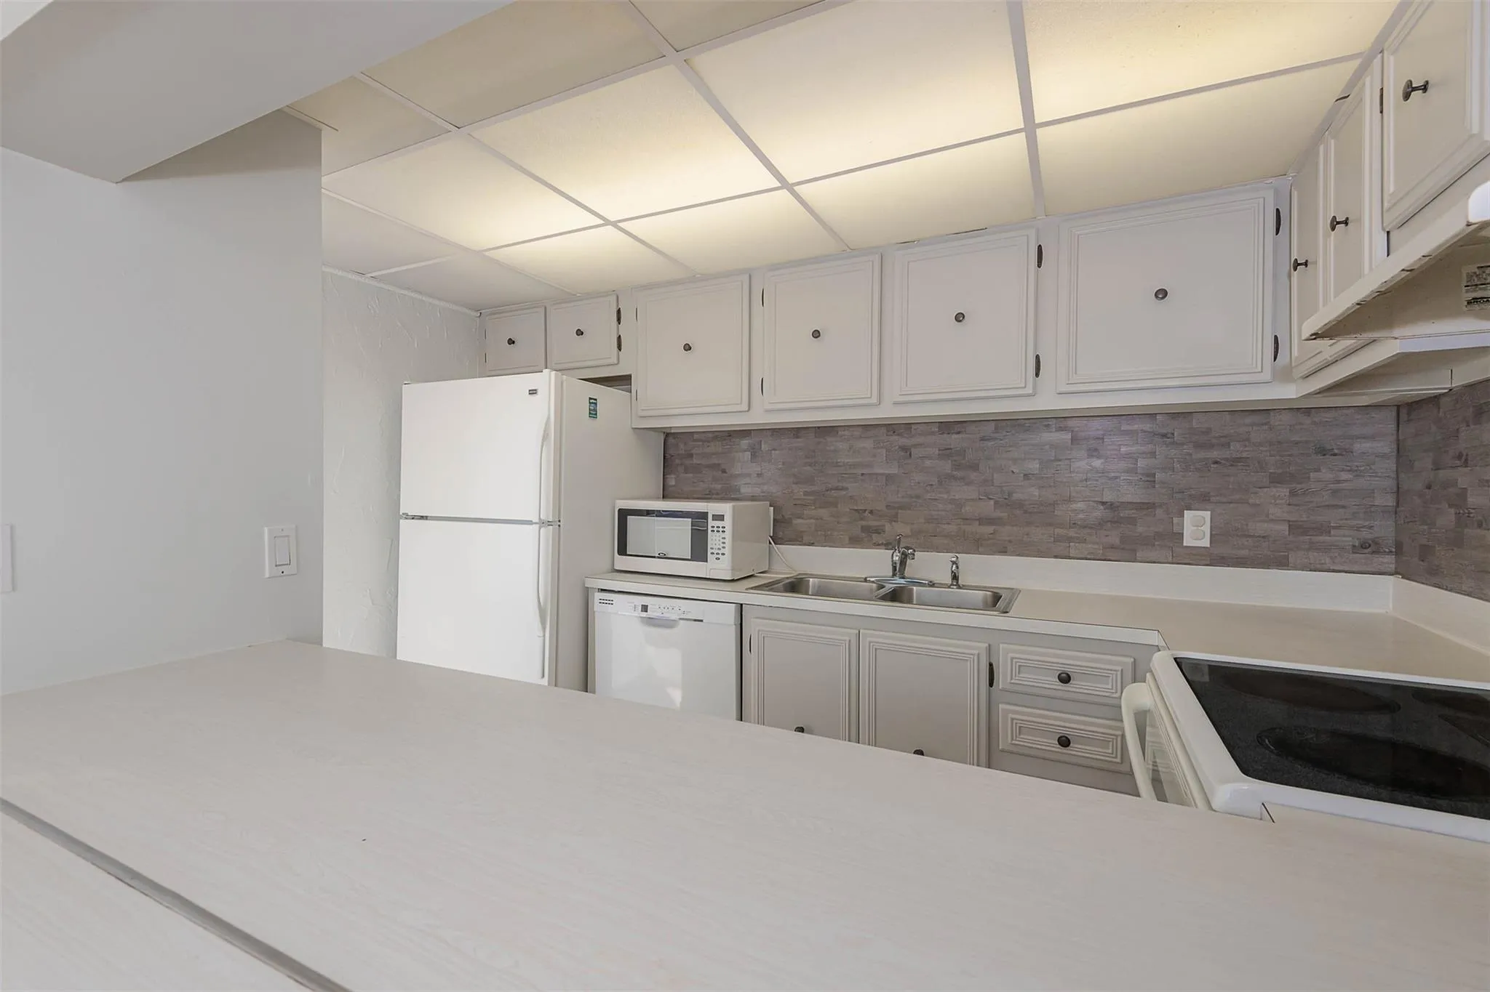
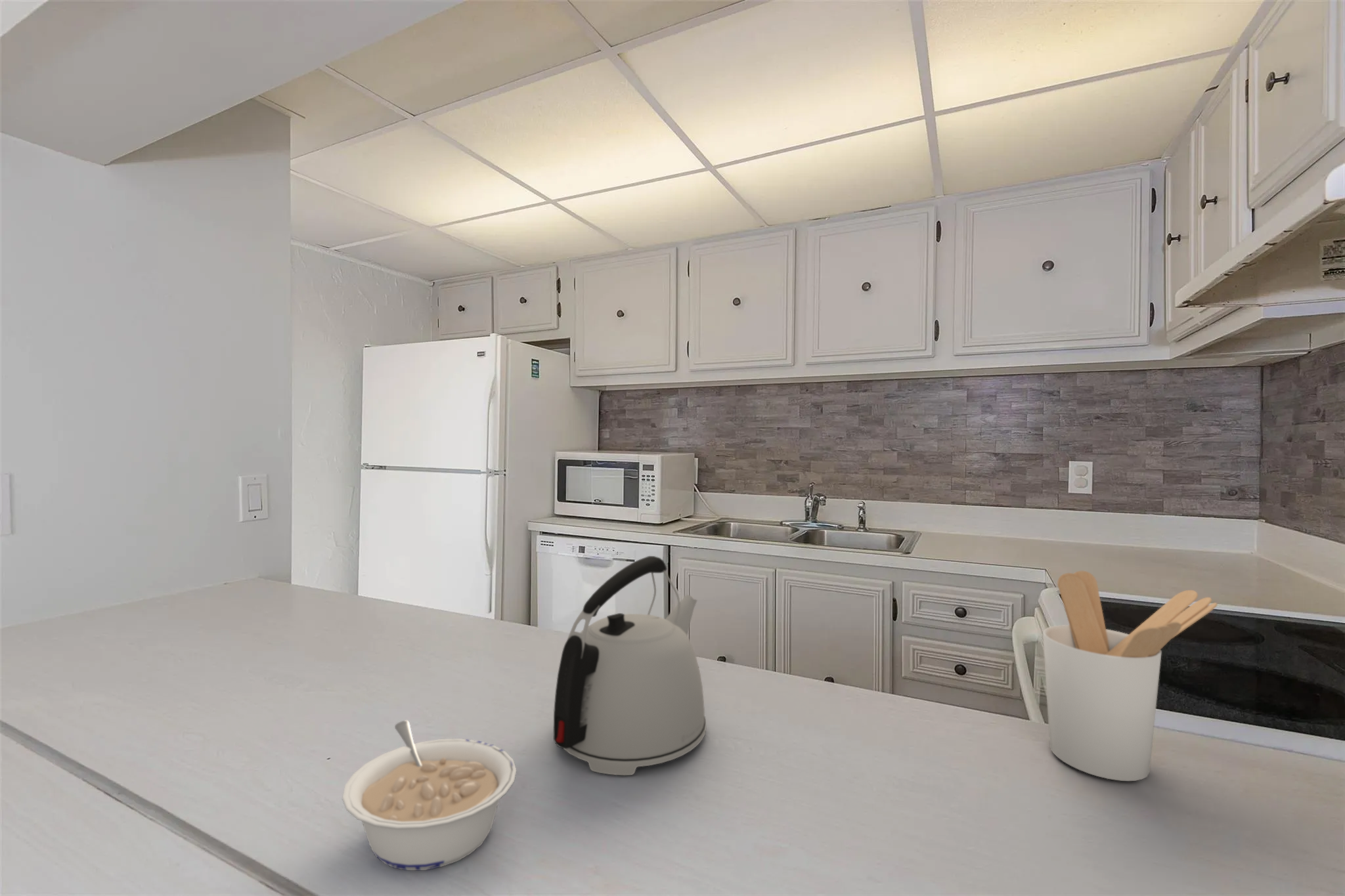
+ kettle [553,555,707,776]
+ utensil holder [1042,570,1218,782]
+ legume [342,719,518,871]
